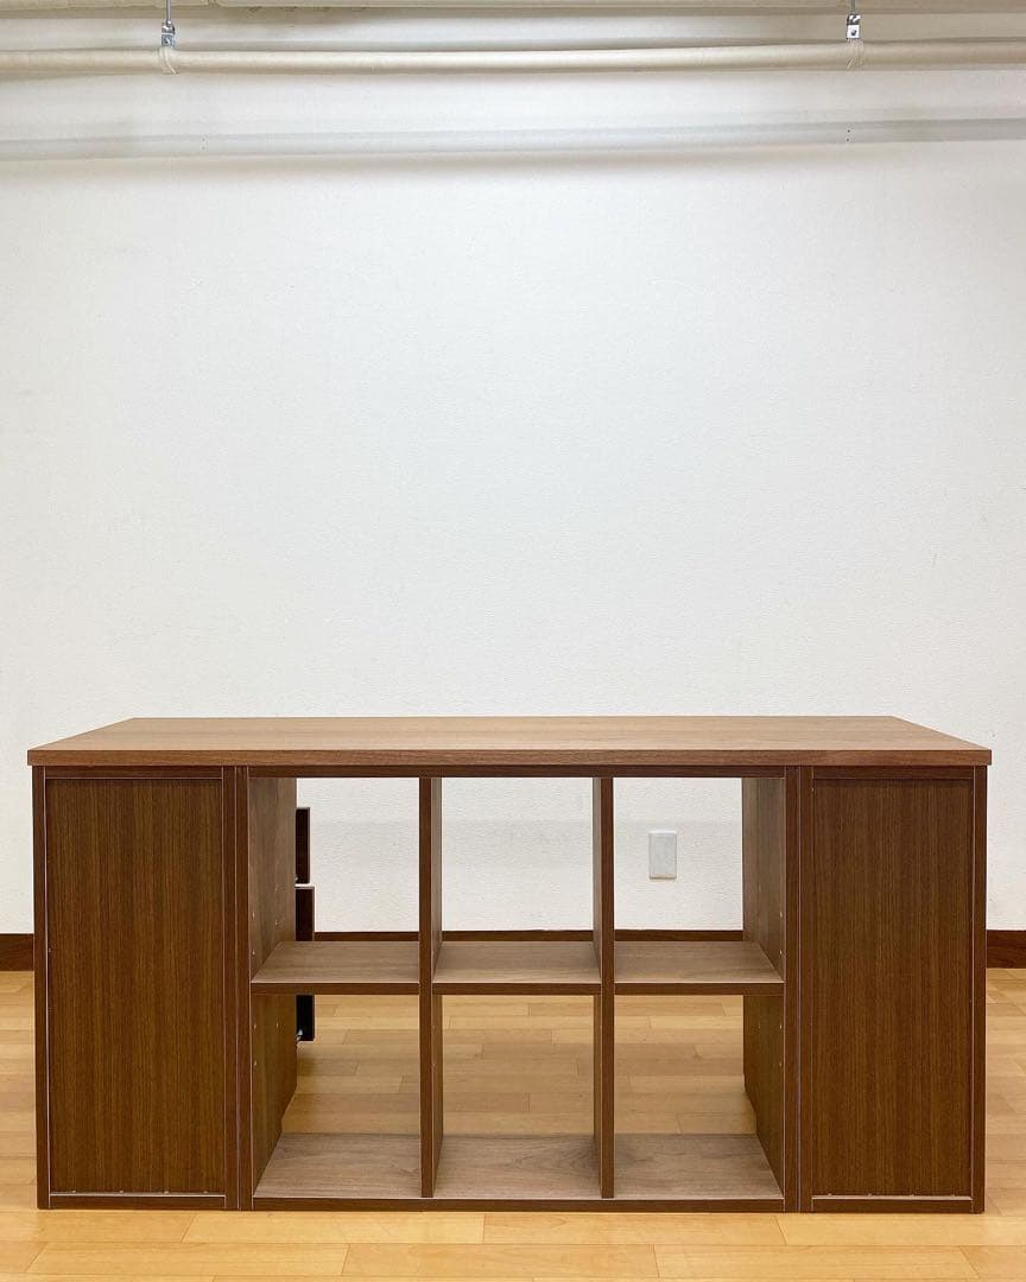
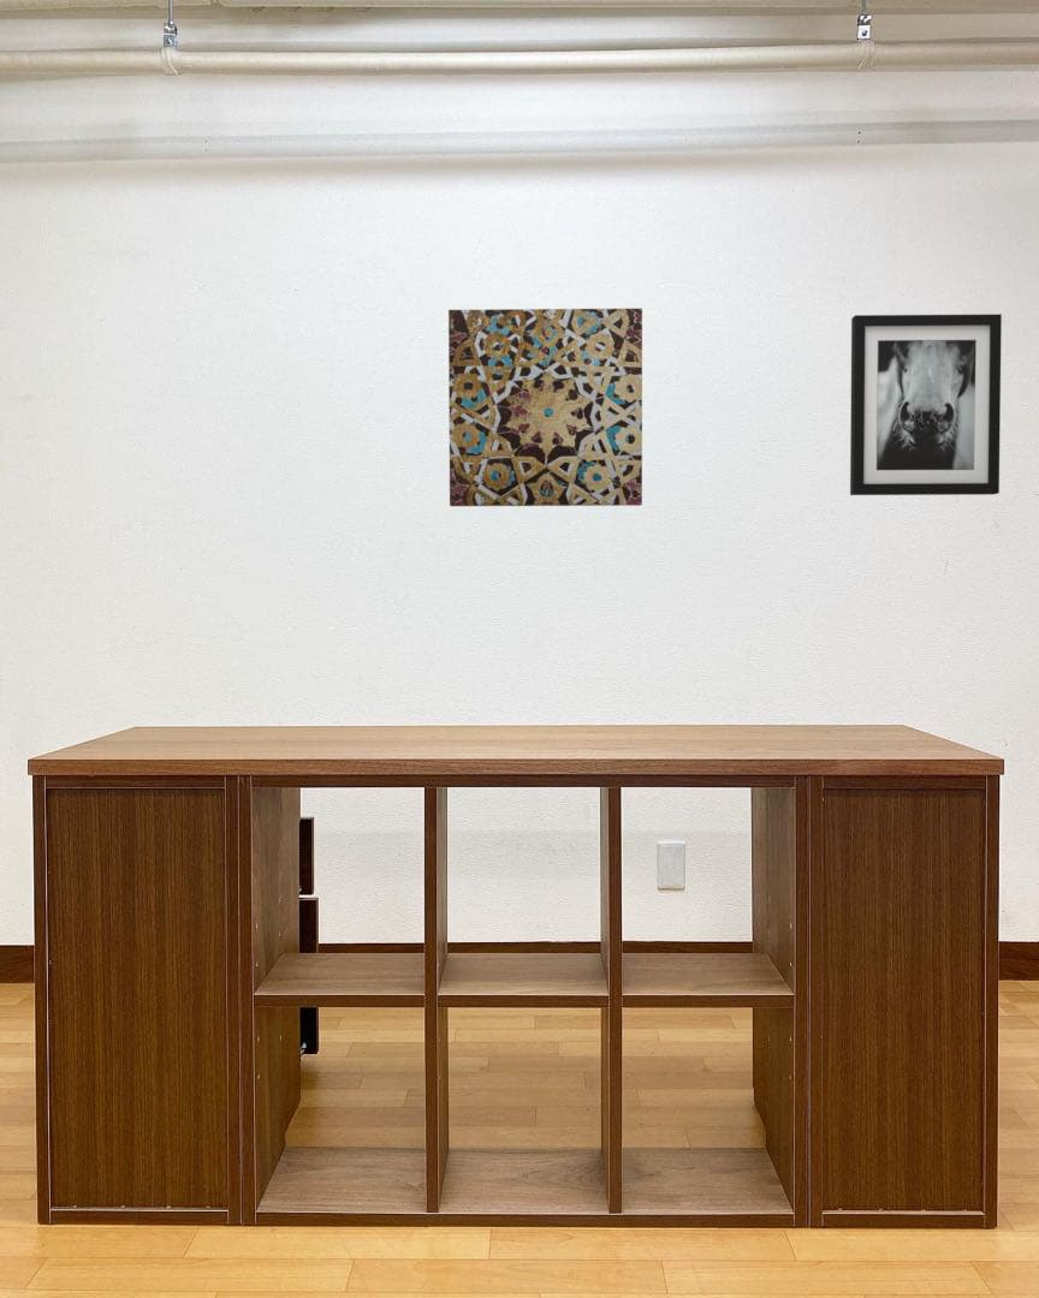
+ wall art [849,312,1003,496]
+ wall art [447,308,643,507]
